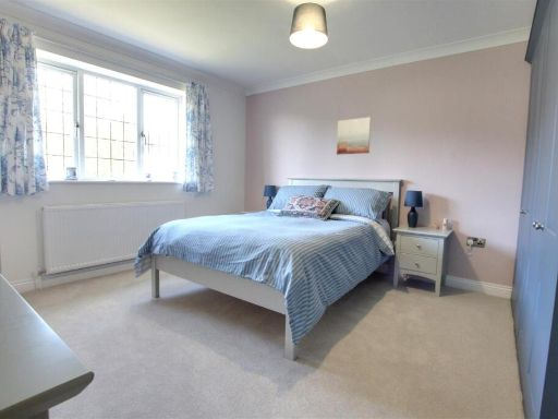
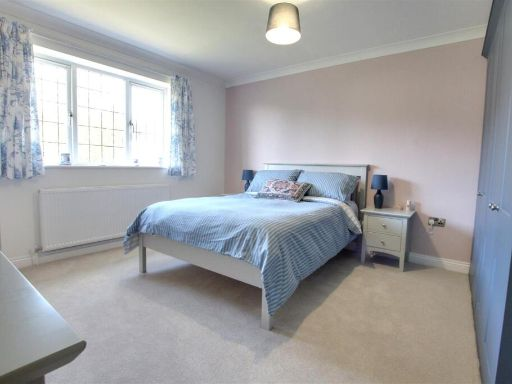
- wall art [336,116,372,156]
